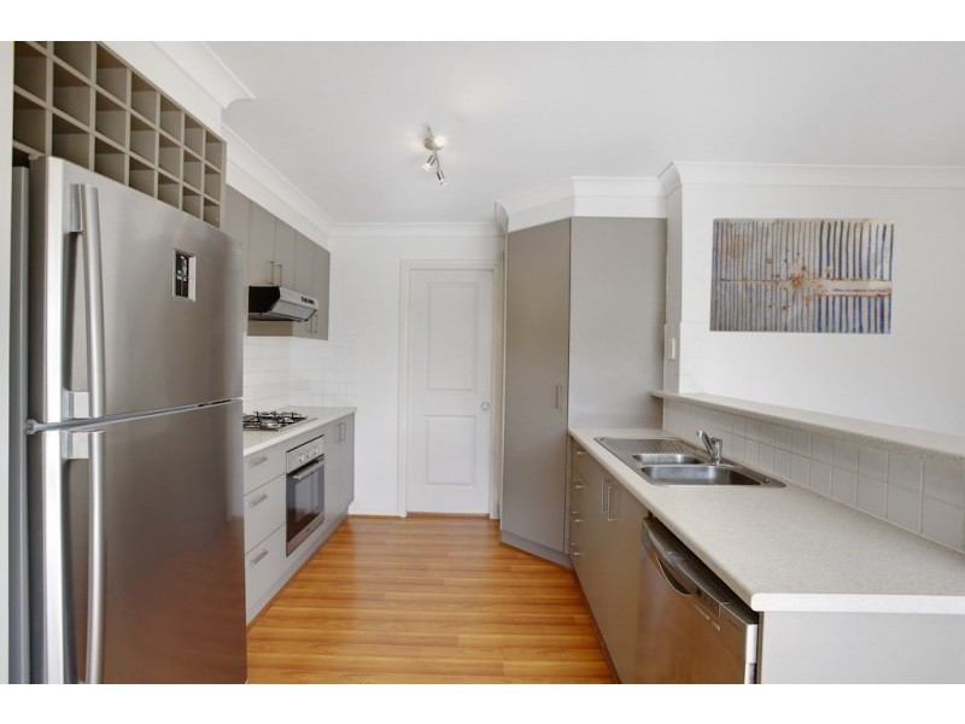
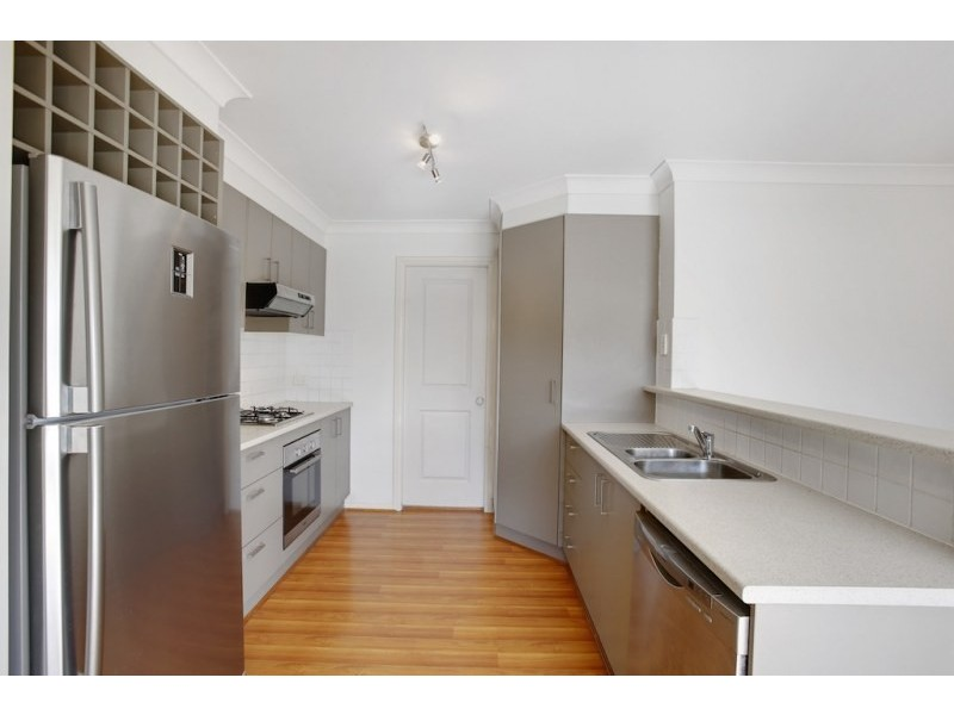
- wall art [708,217,896,335]
